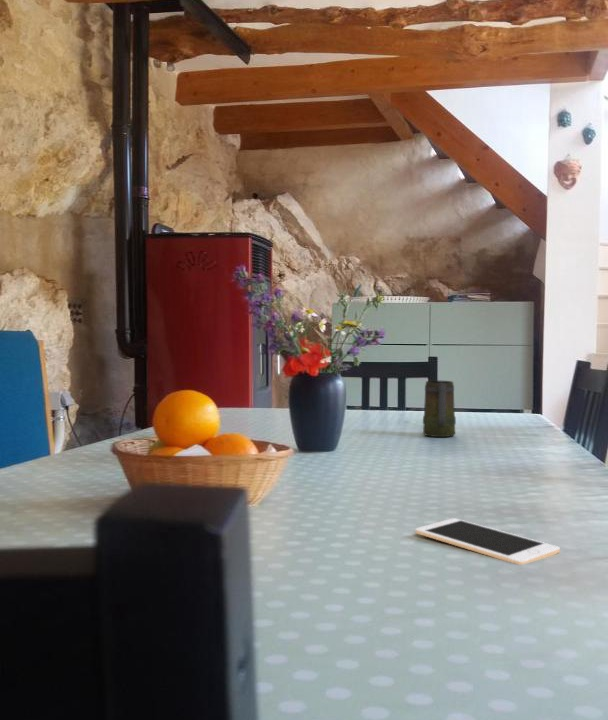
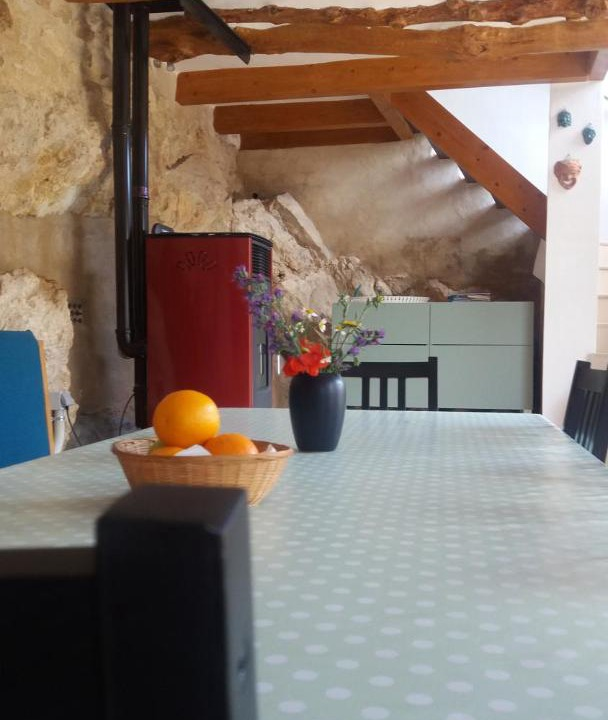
- mug [422,380,457,438]
- cell phone [414,517,561,565]
